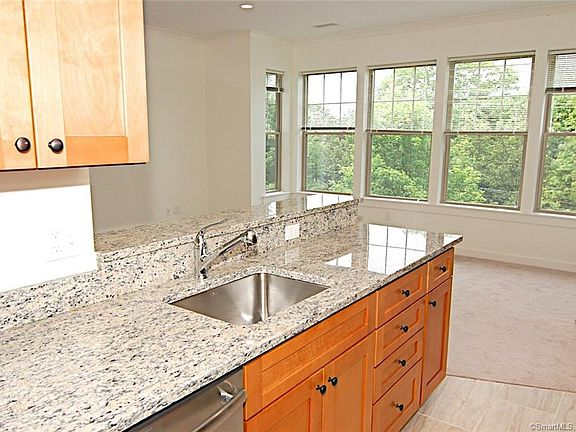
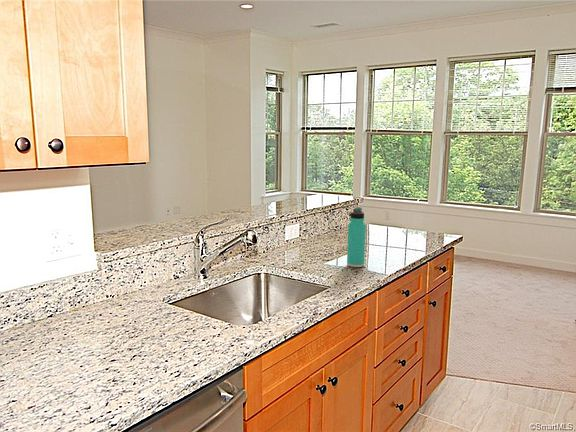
+ thermos bottle [346,206,367,268]
